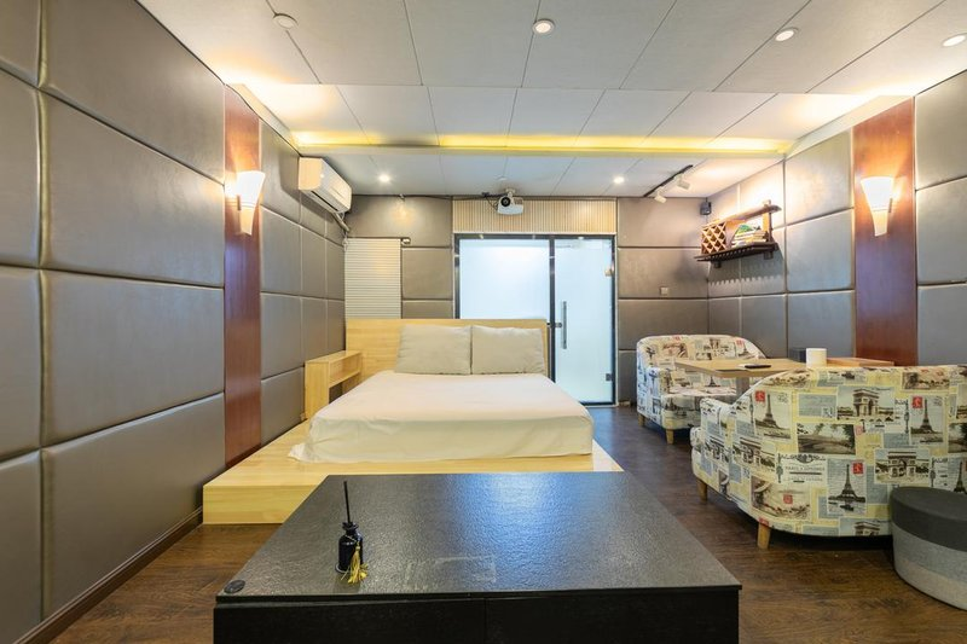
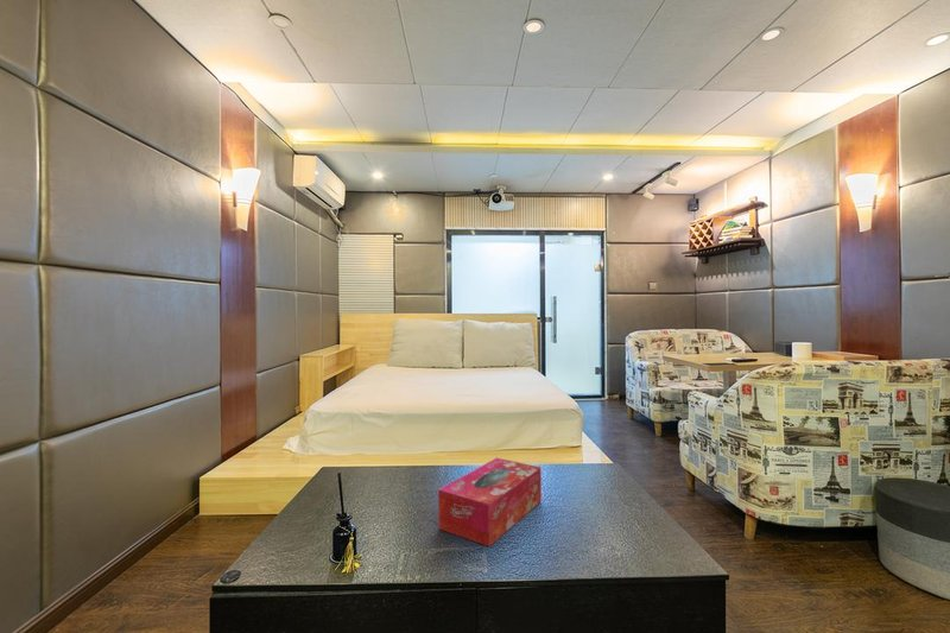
+ tissue box [437,457,543,547]
